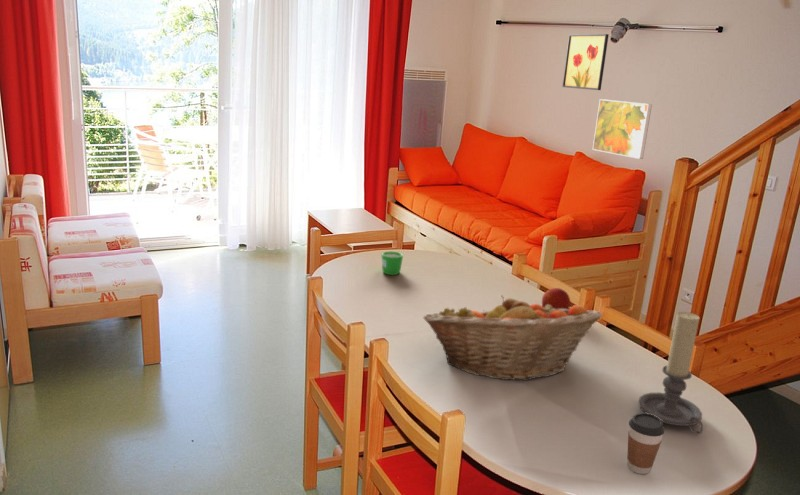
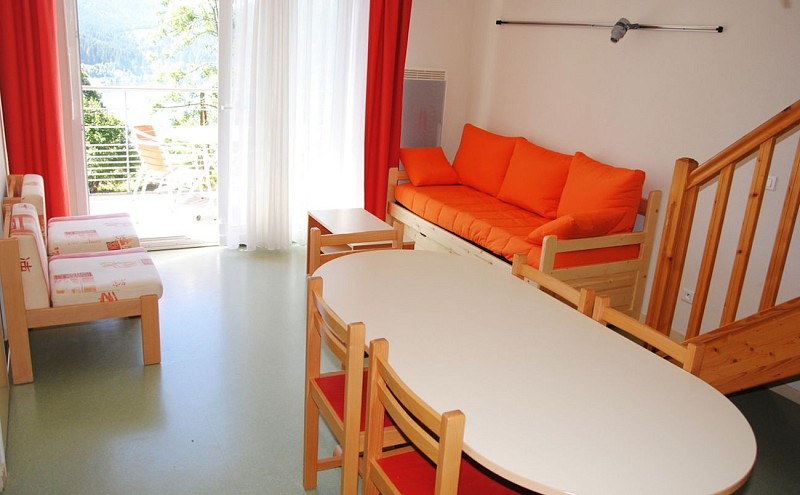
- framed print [592,98,653,160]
- coffee cup [626,412,665,475]
- fruit basket [422,294,603,381]
- mug [381,250,404,276]
- fruit [541,287,572,310]
- candle holder [637,311,704,435]
- wall art [561,33,610,91]
